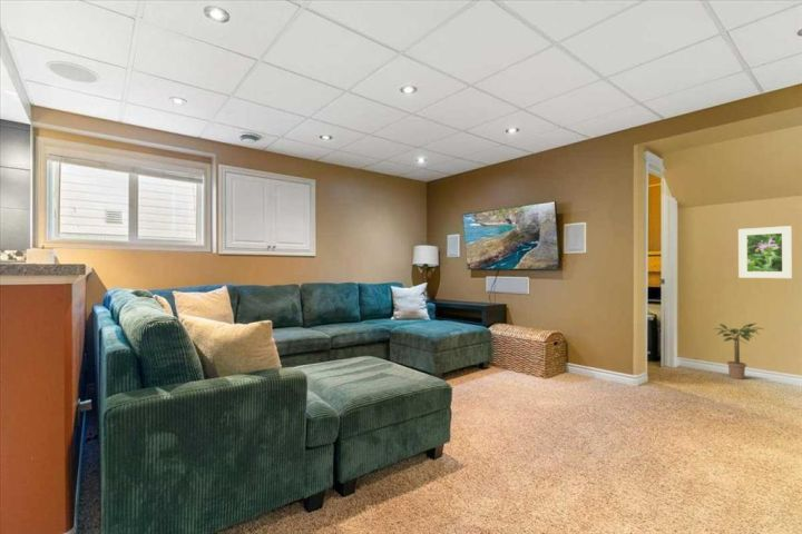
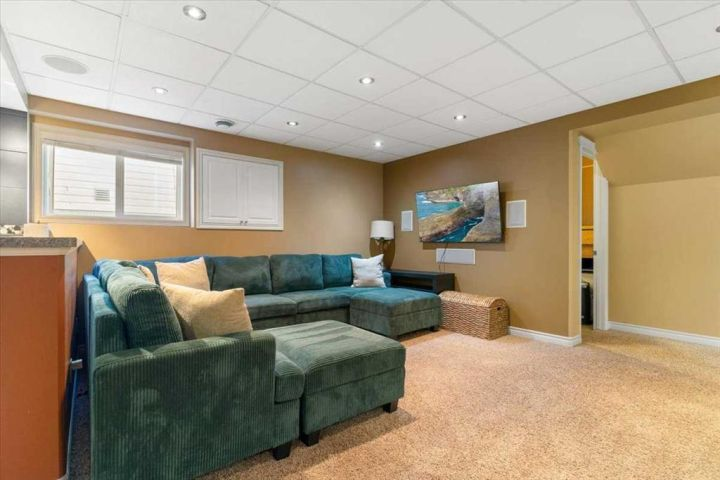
- potted plant [713,322,764,380]
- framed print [737,225,793,279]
